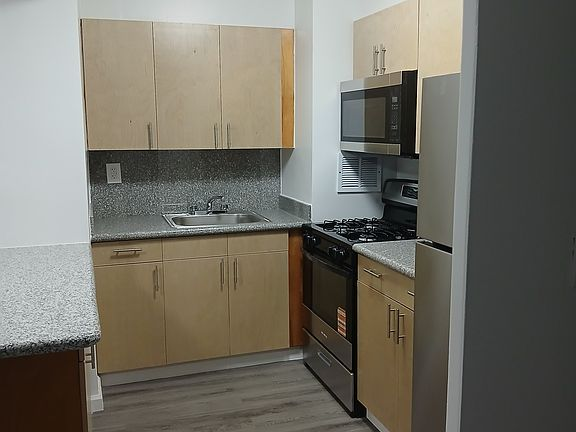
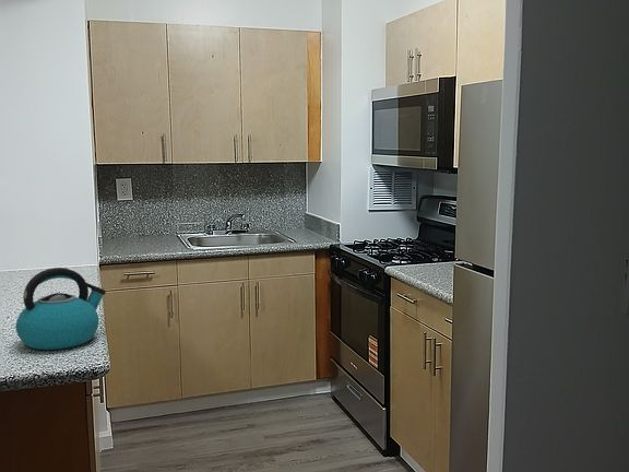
+ kettle [14,267,107,351]
